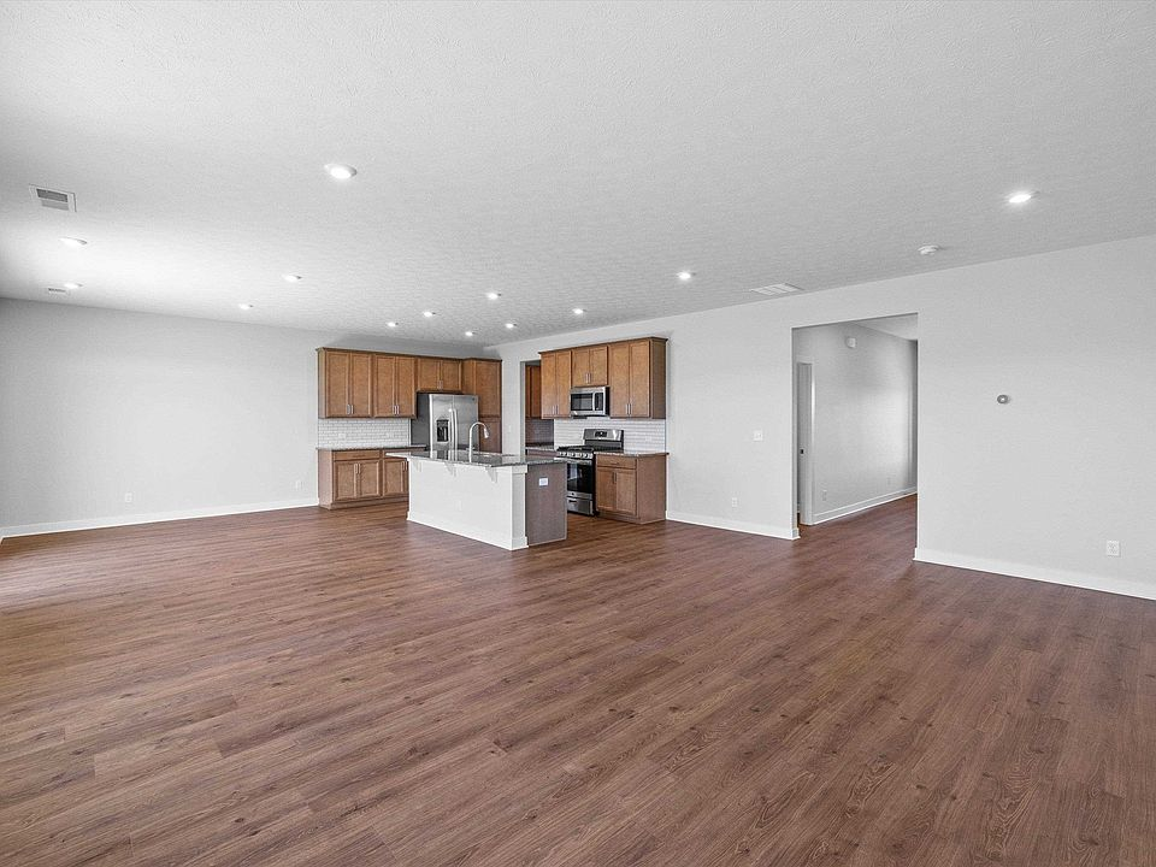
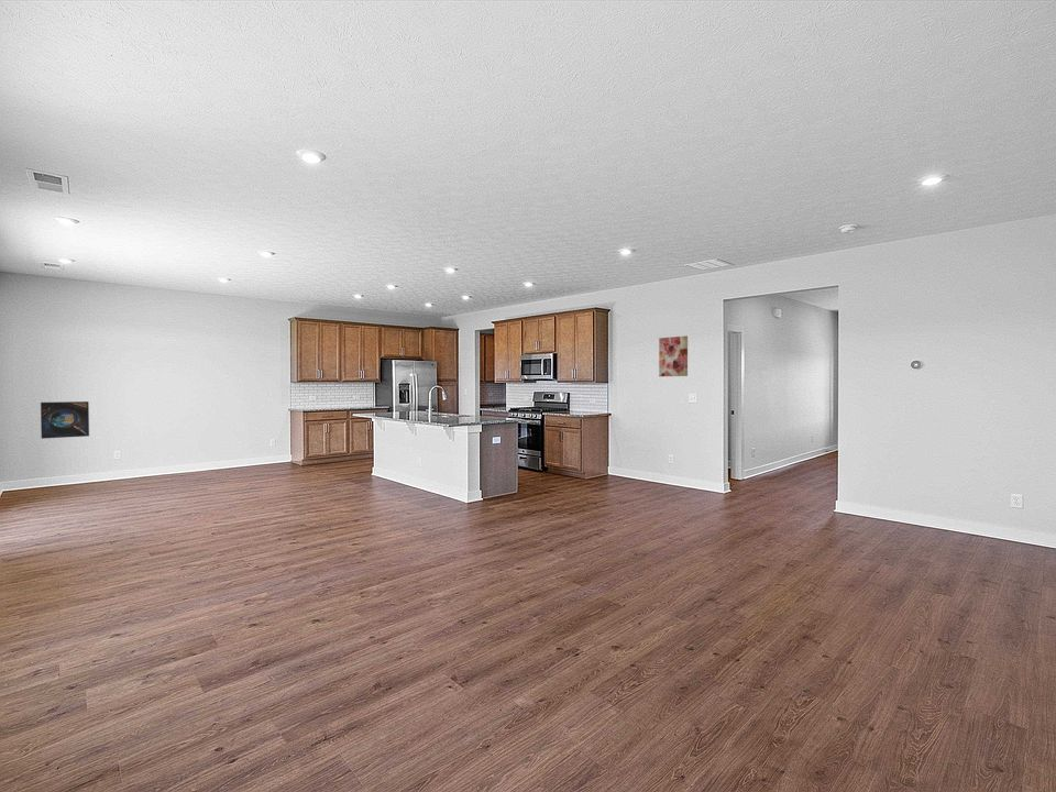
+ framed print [40,400,90,440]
+ wall art [658,334,689,377]
